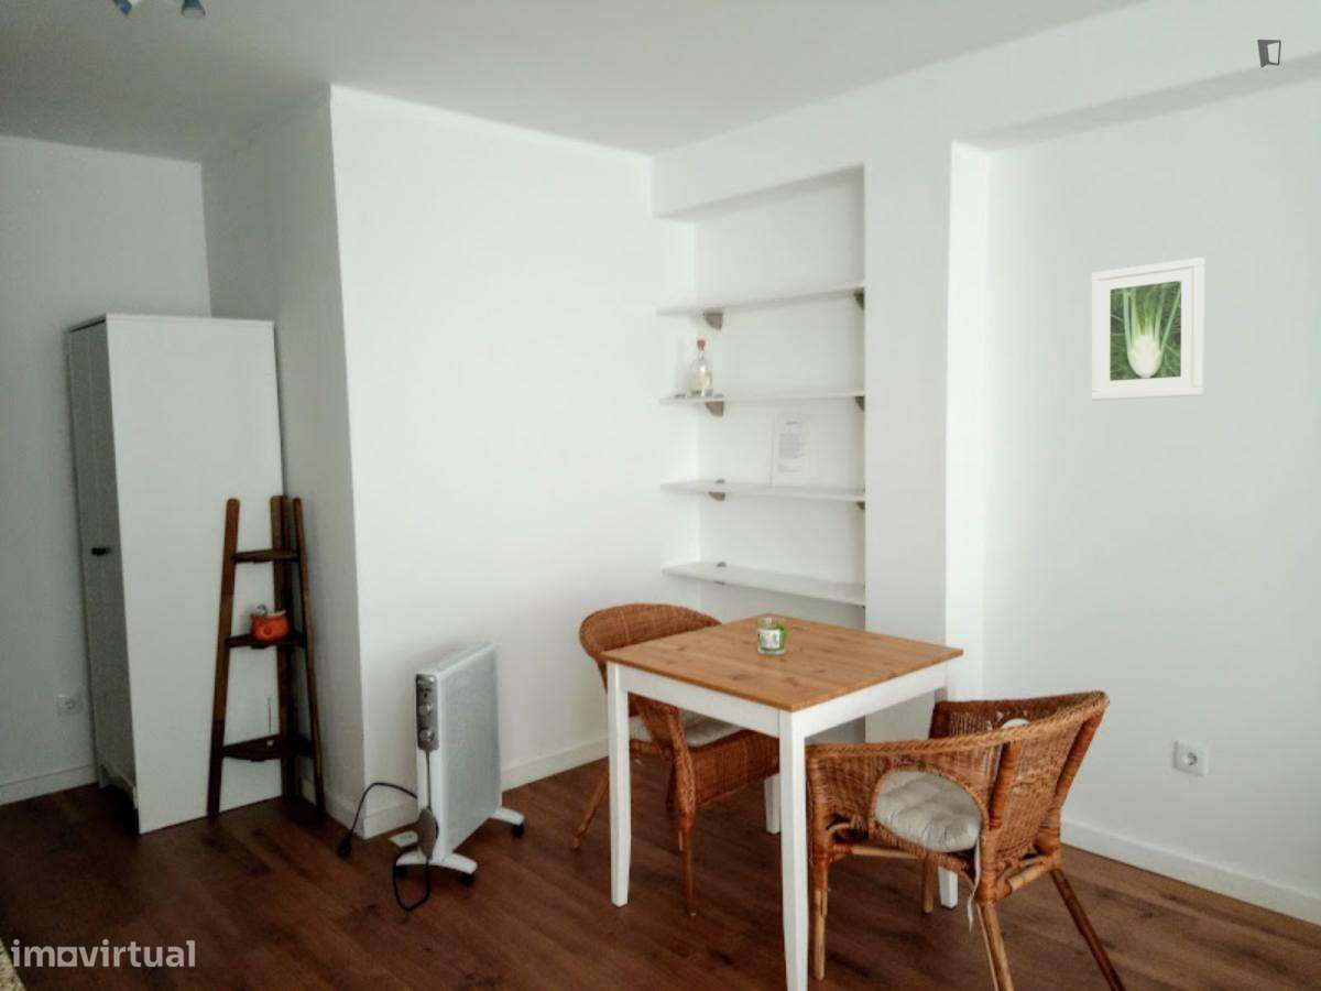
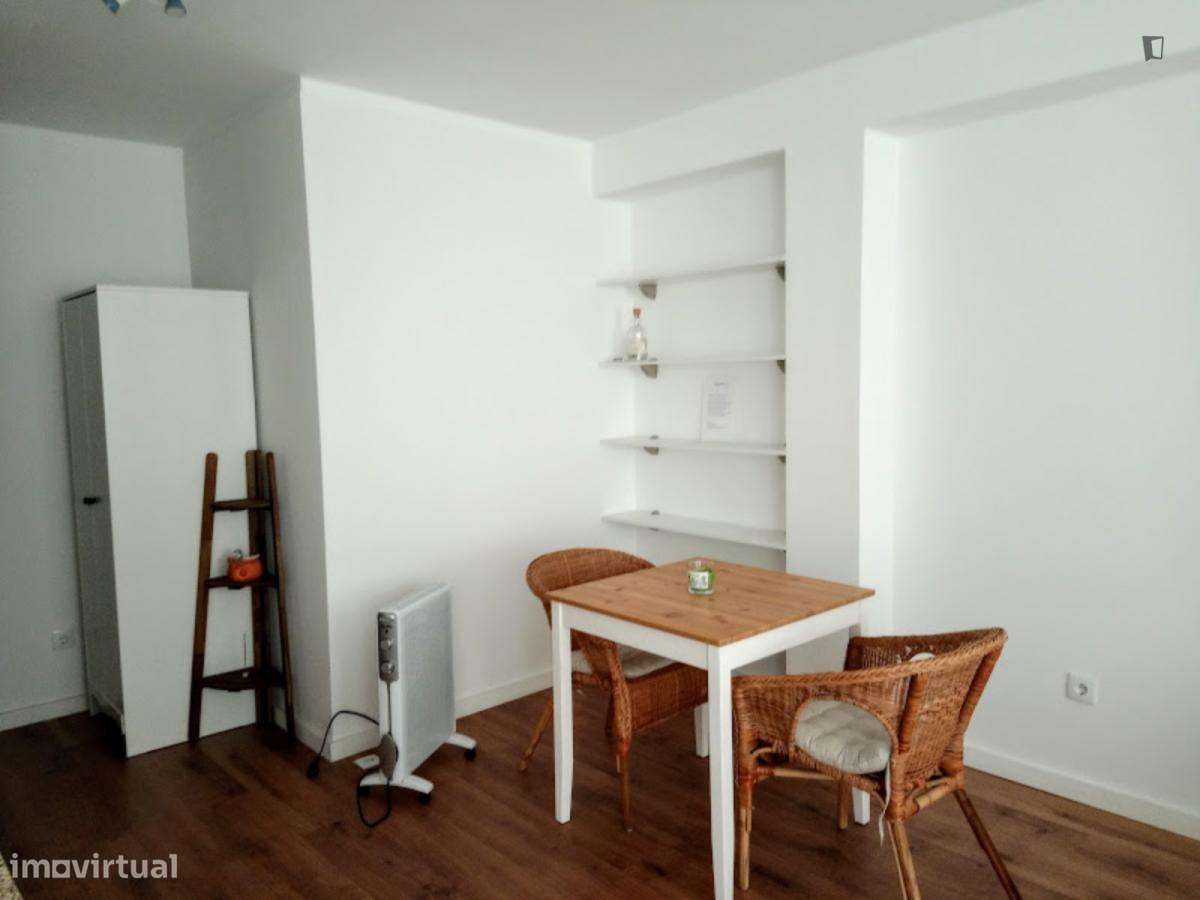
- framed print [1090,257,1205,401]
